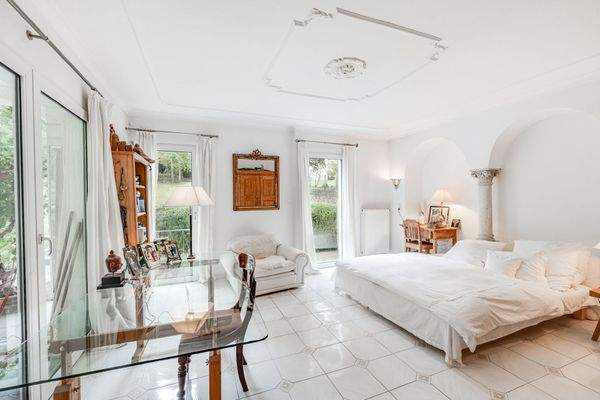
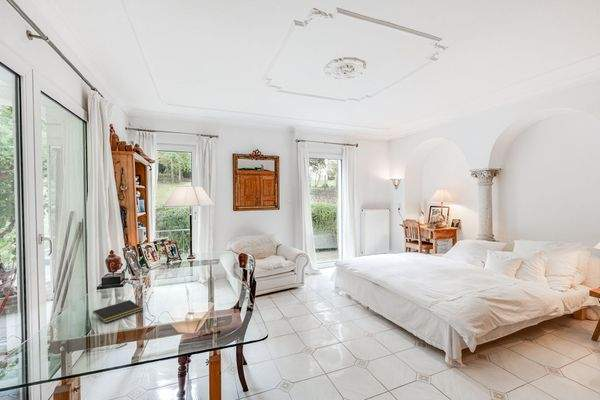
+ notepad [91,299,143,324]
